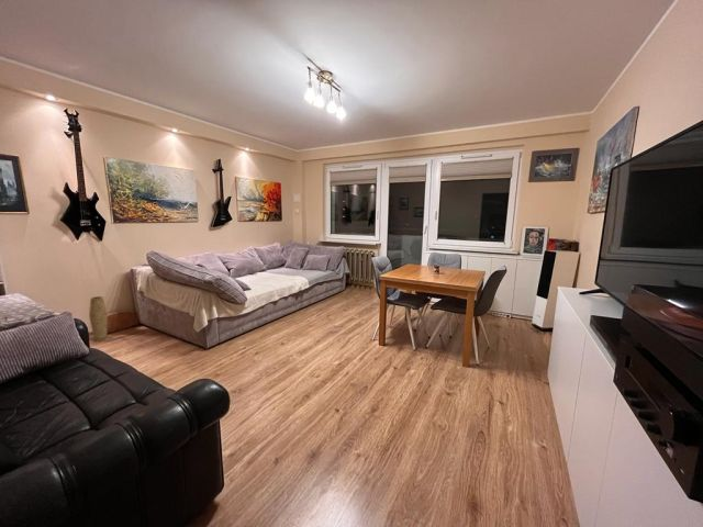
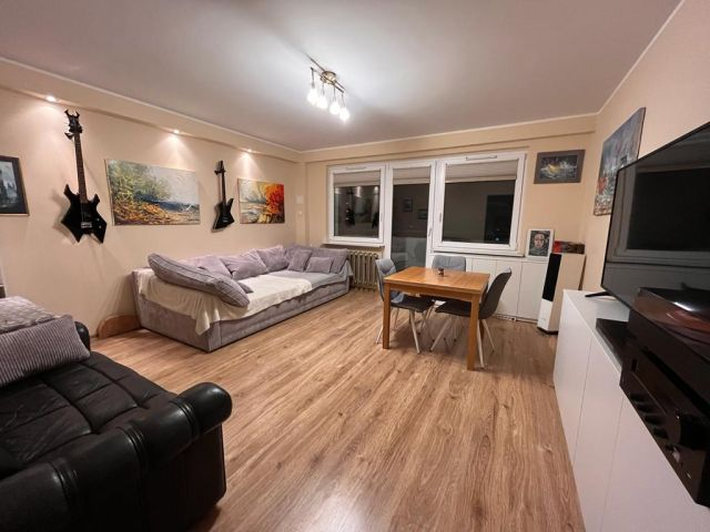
- vase [88,295,109,343]
